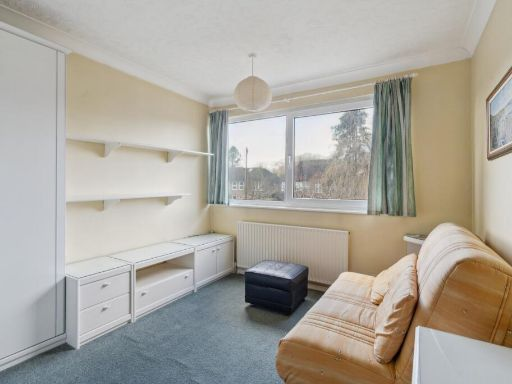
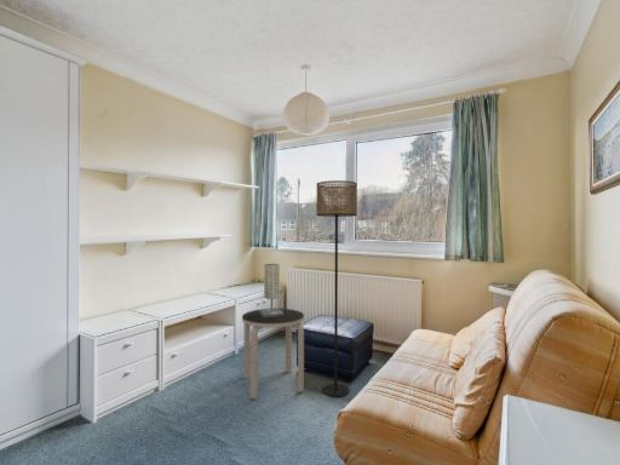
+ floor lamp [315,179,358,398]
+ table lamp [260,263,283,316]
+ side table [241,308,305,401]
